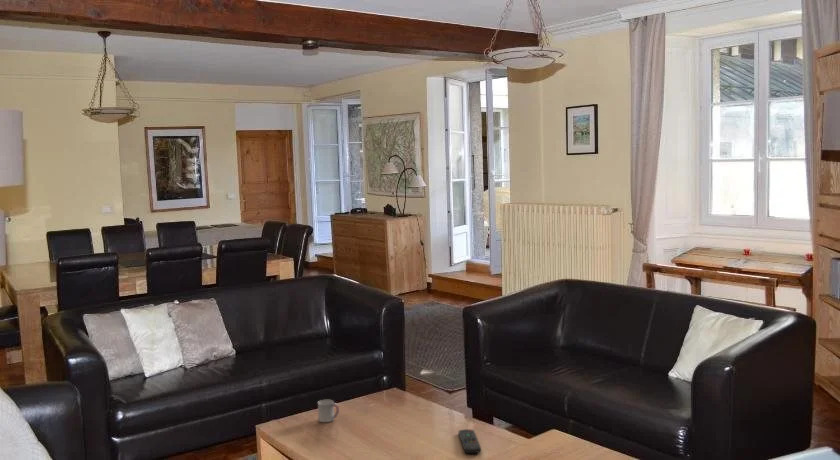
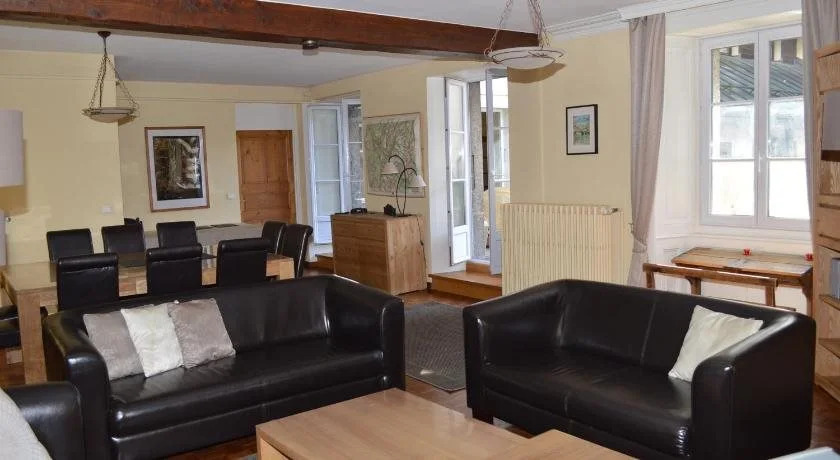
- cup [317,399,340,423]
- remote control [458,428,482,454]
